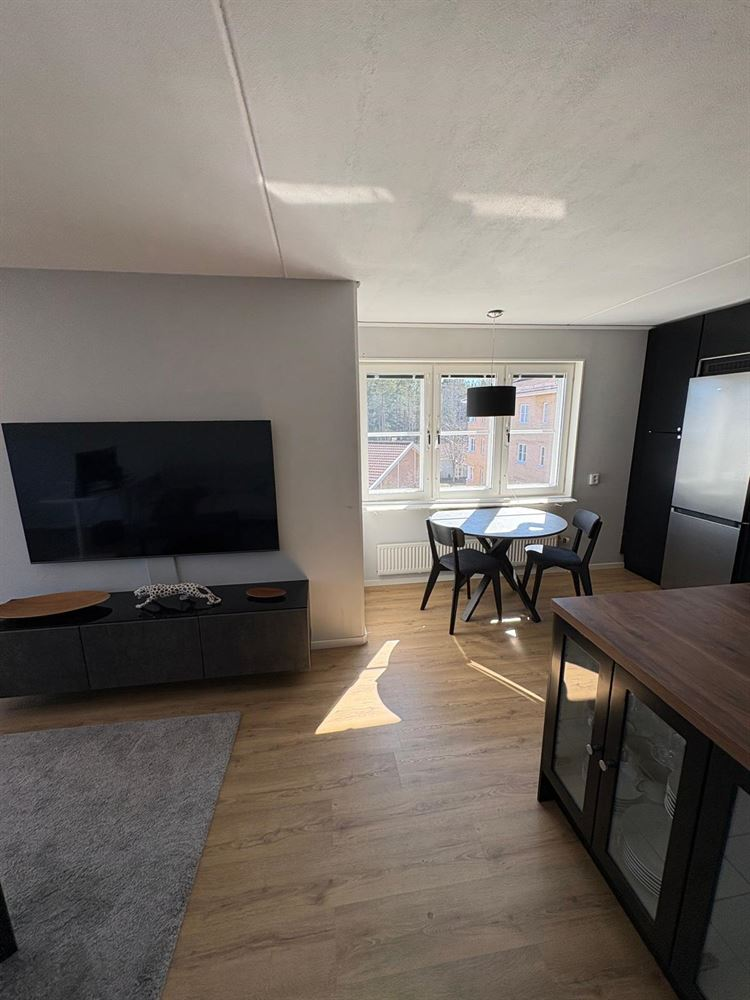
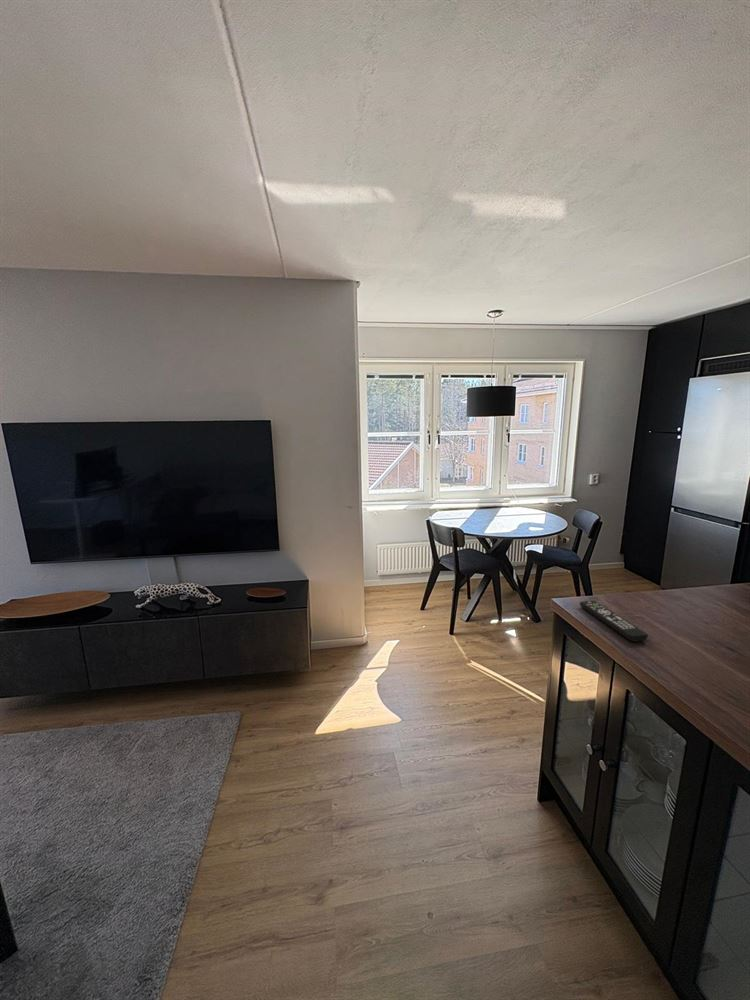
+ remote control [579,600,649,643]
